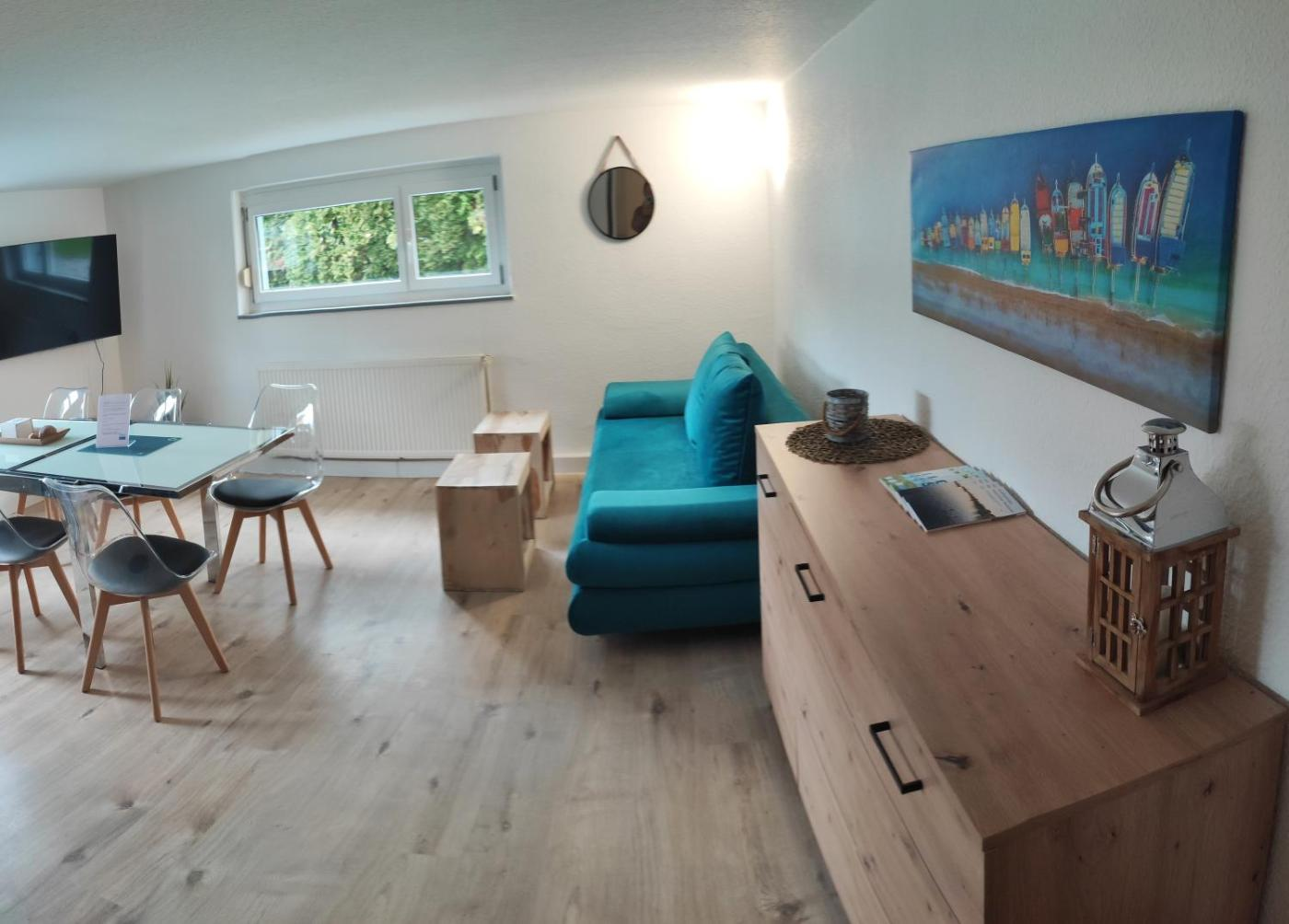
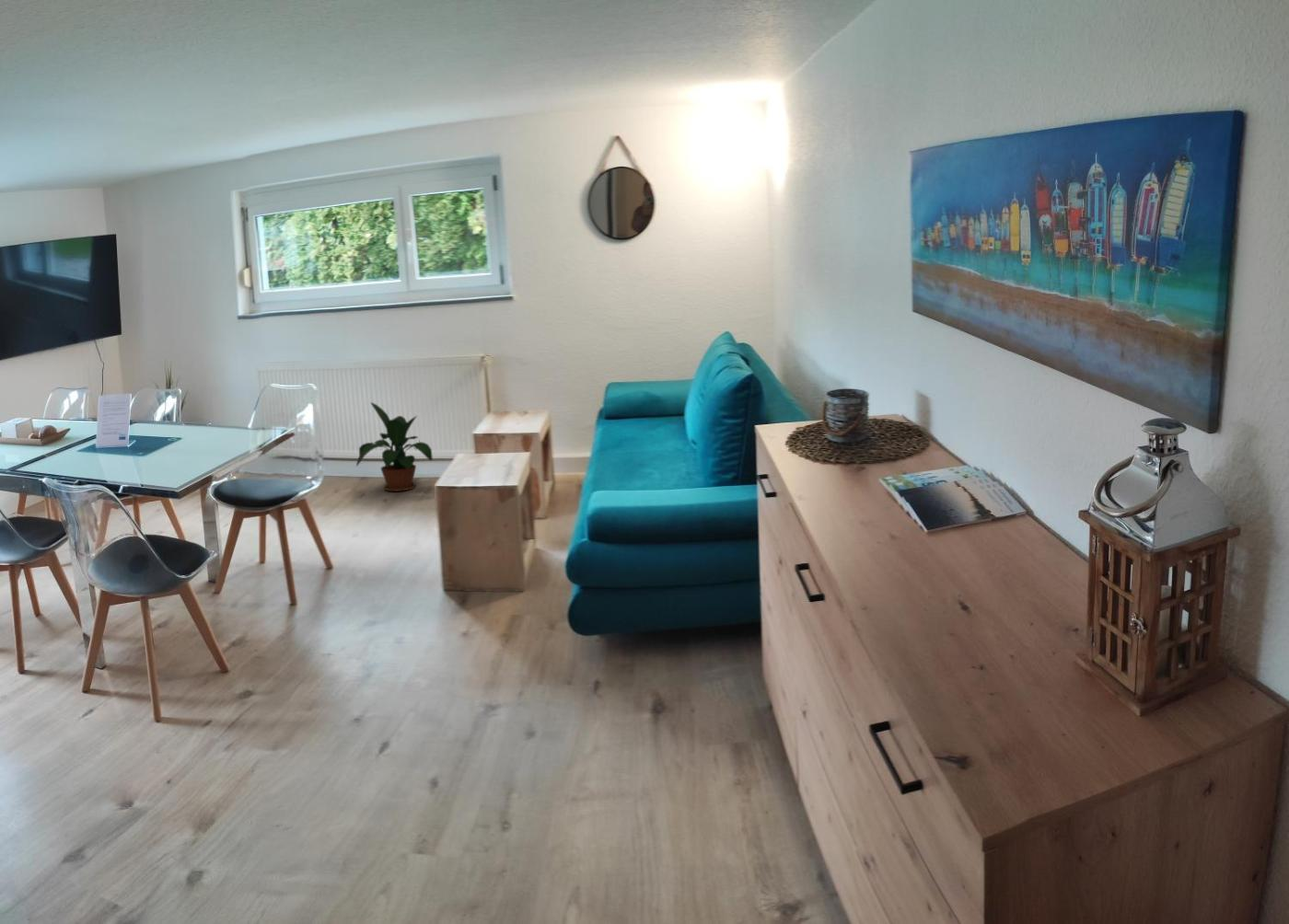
+ potted plant [355,401,434,492]
